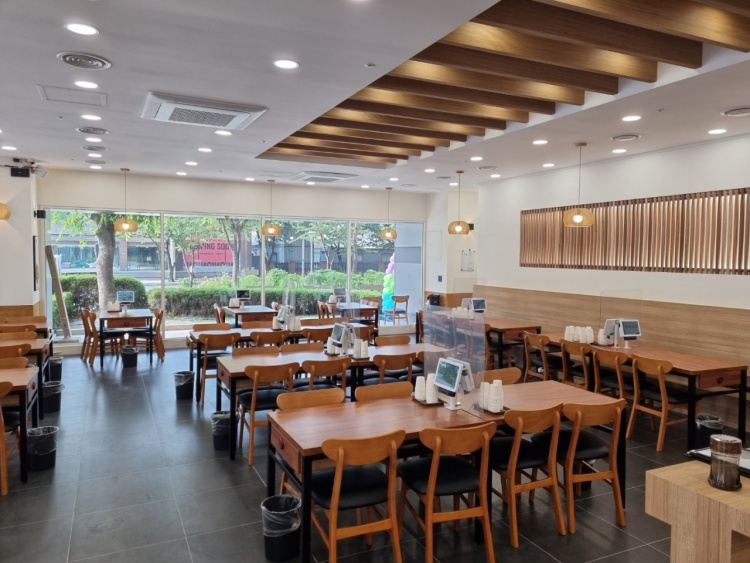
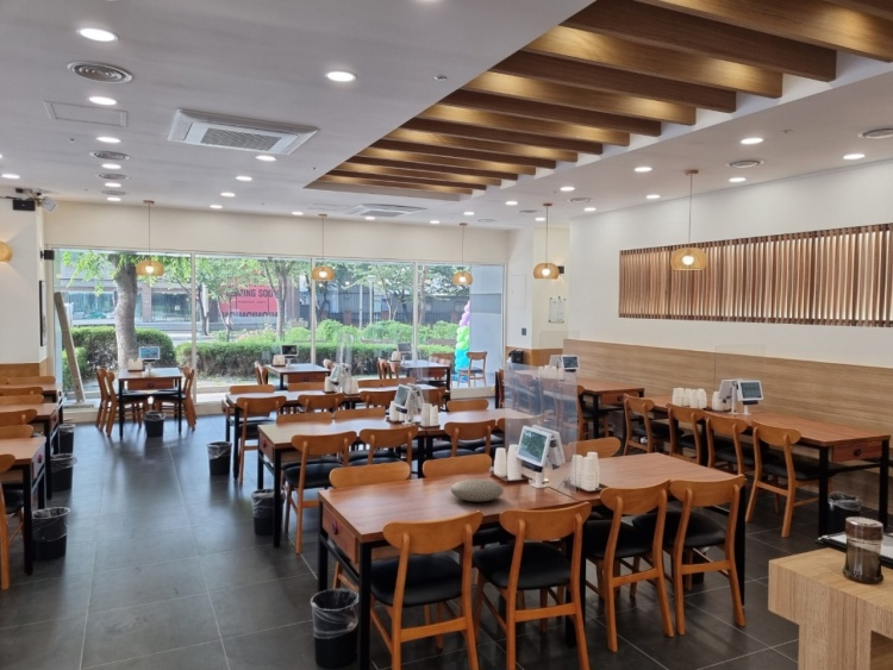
+ plate [450,477,505,502]
